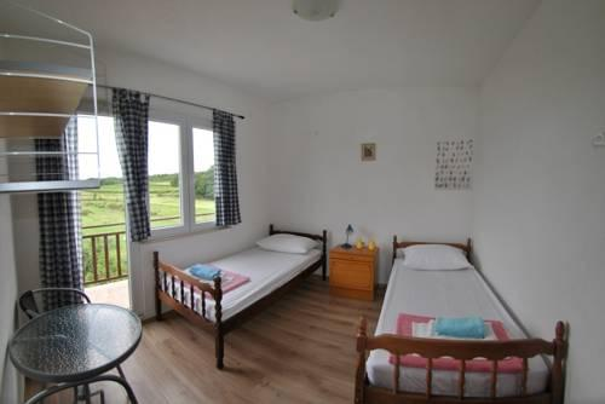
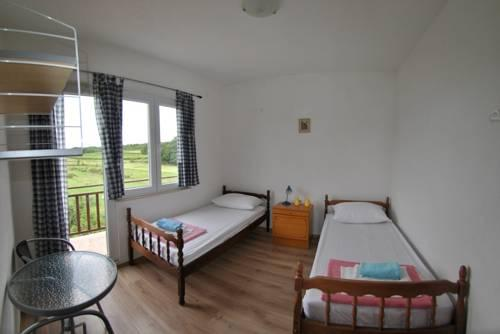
- wall art [433,137,476,191]
